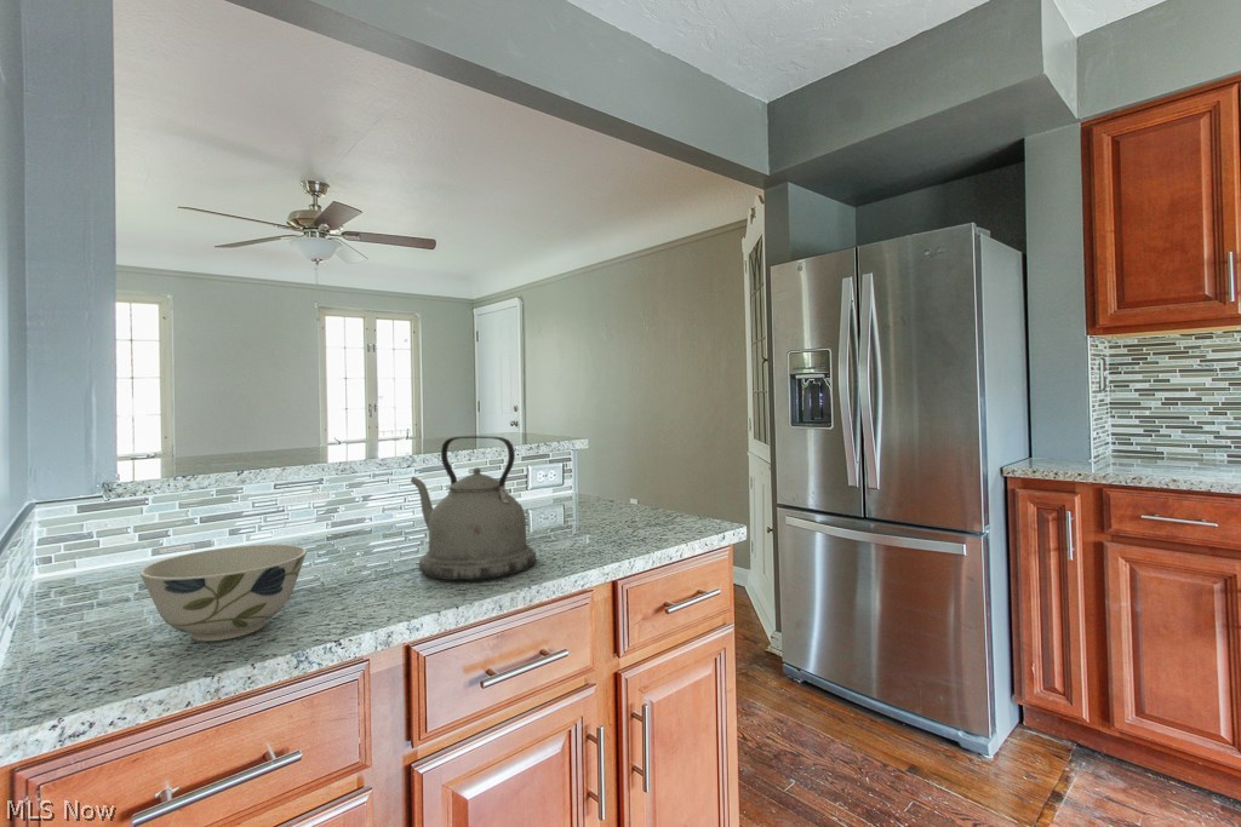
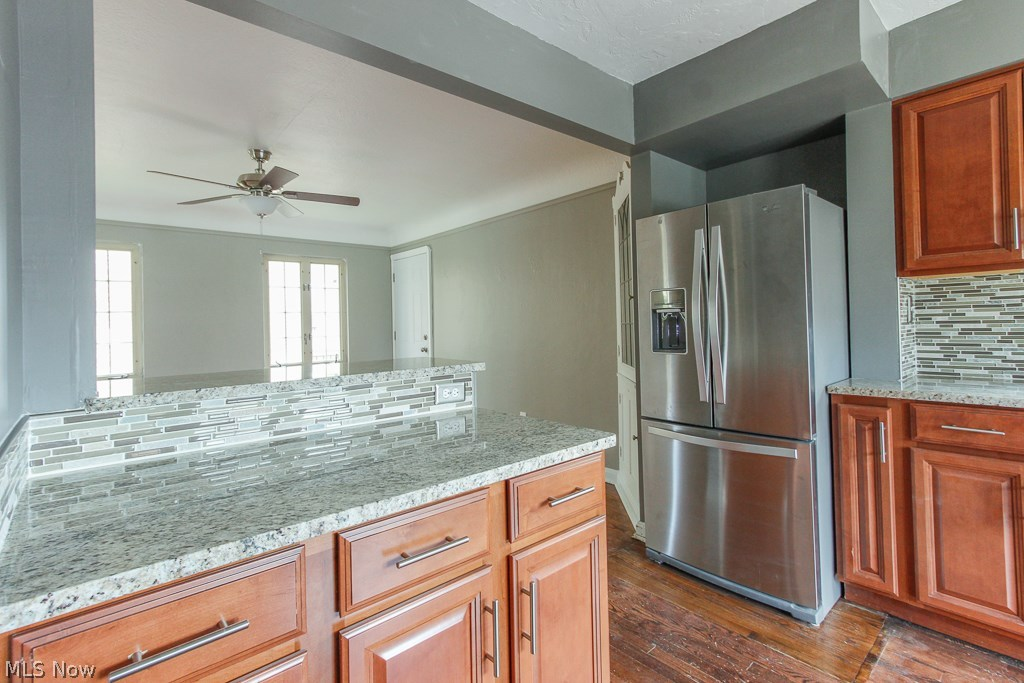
- bowl [138,544,308,642]
- kettle [410,435,537,581]
